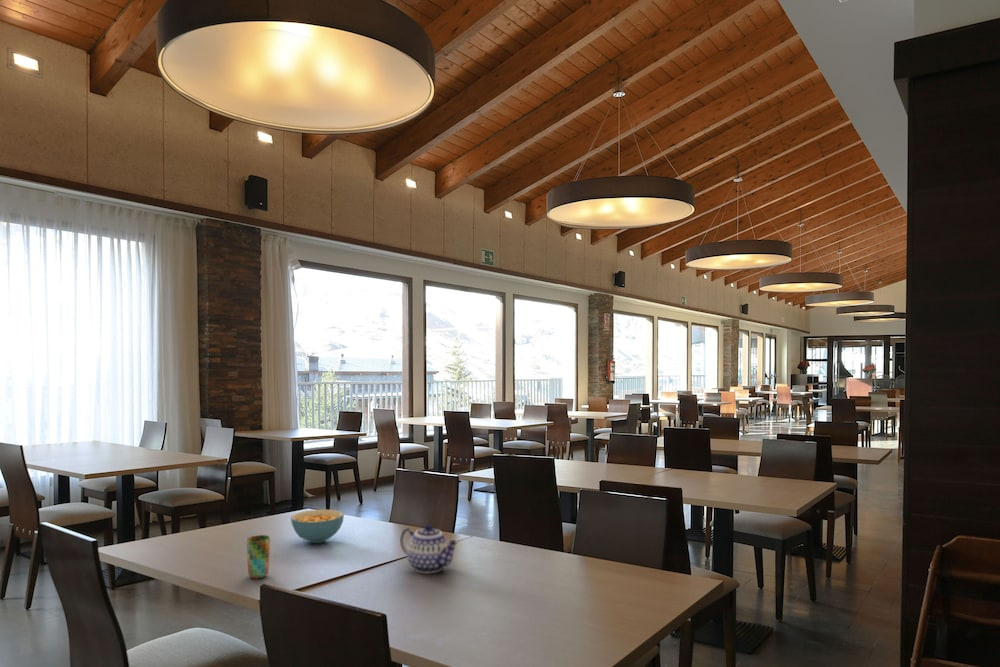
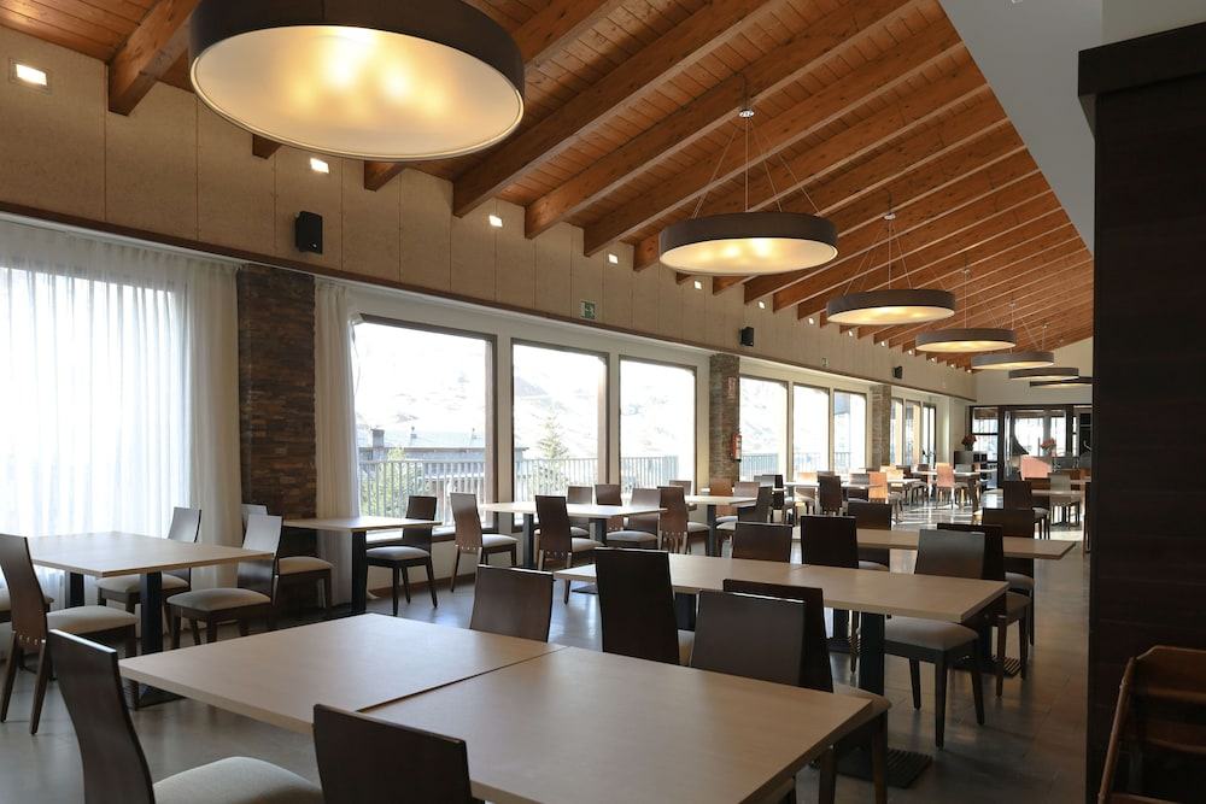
- teapot [399,523,459,575]
- cup [245,534,271,580]
- cereal bowl [290,508,345,544]
